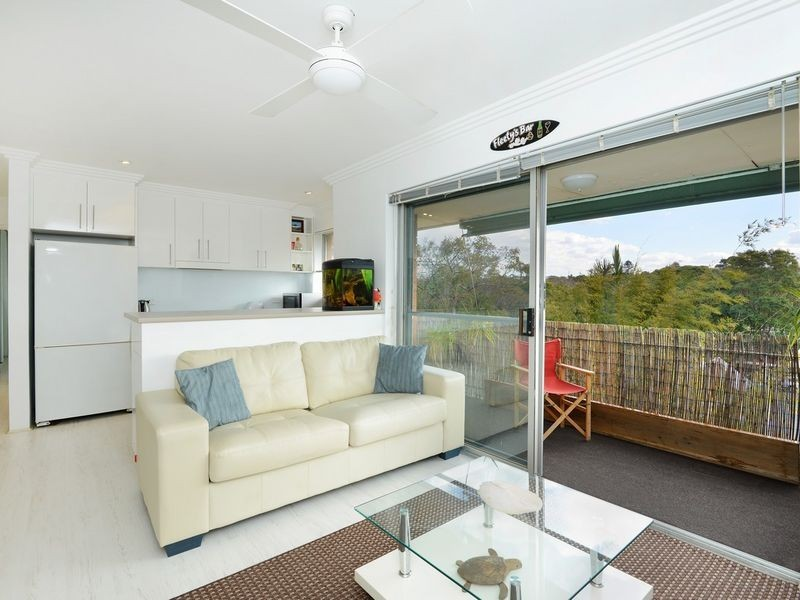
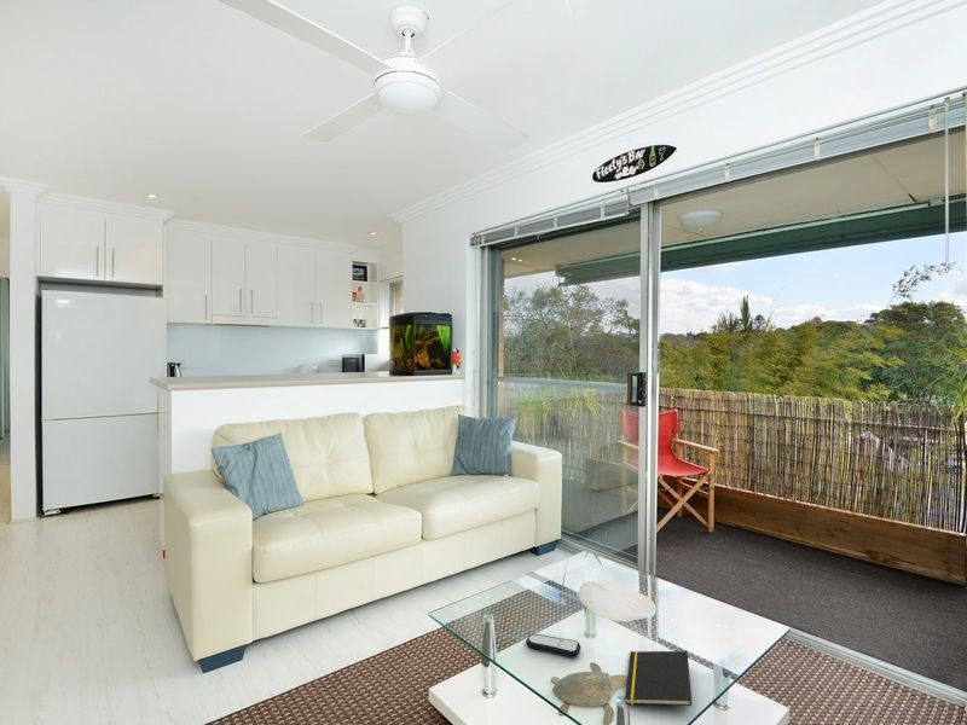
+ remote control [525,633,581,659]
+ notepad [624,650,693,707]
